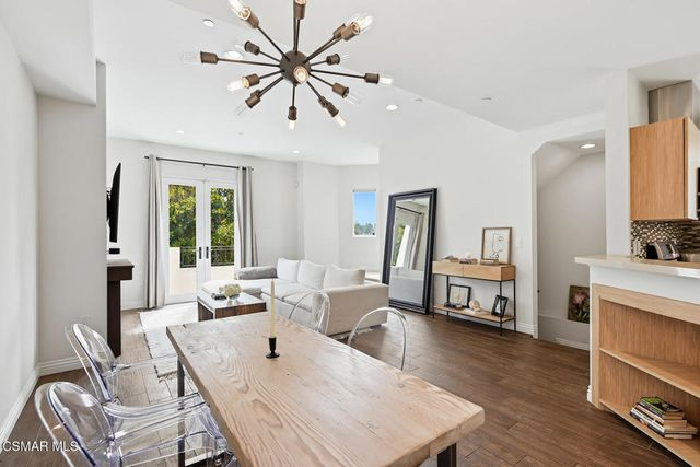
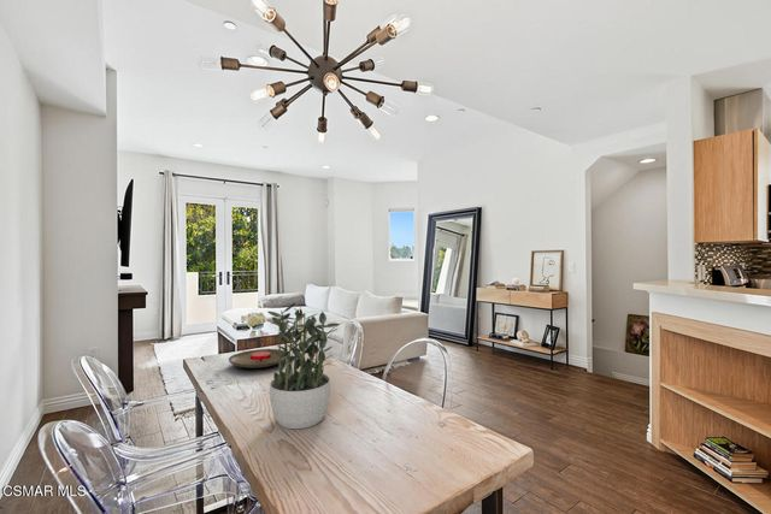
+ potted plant [266,301,341,430]
+ plate [228,348,289,370]
